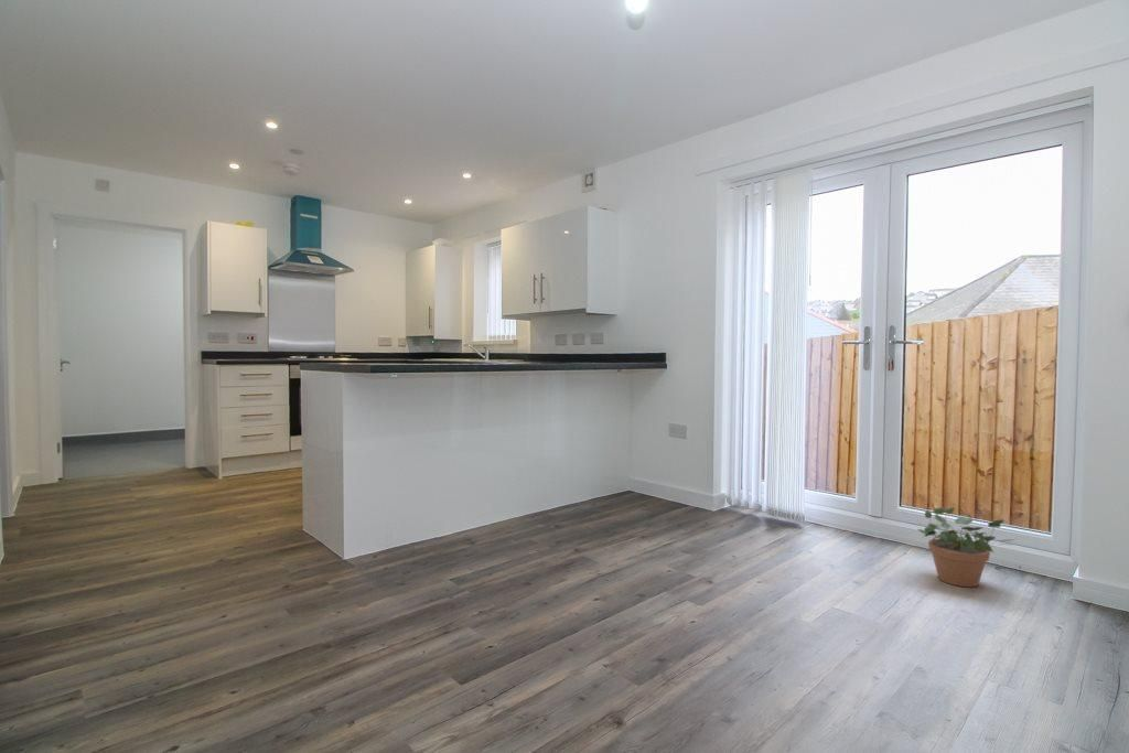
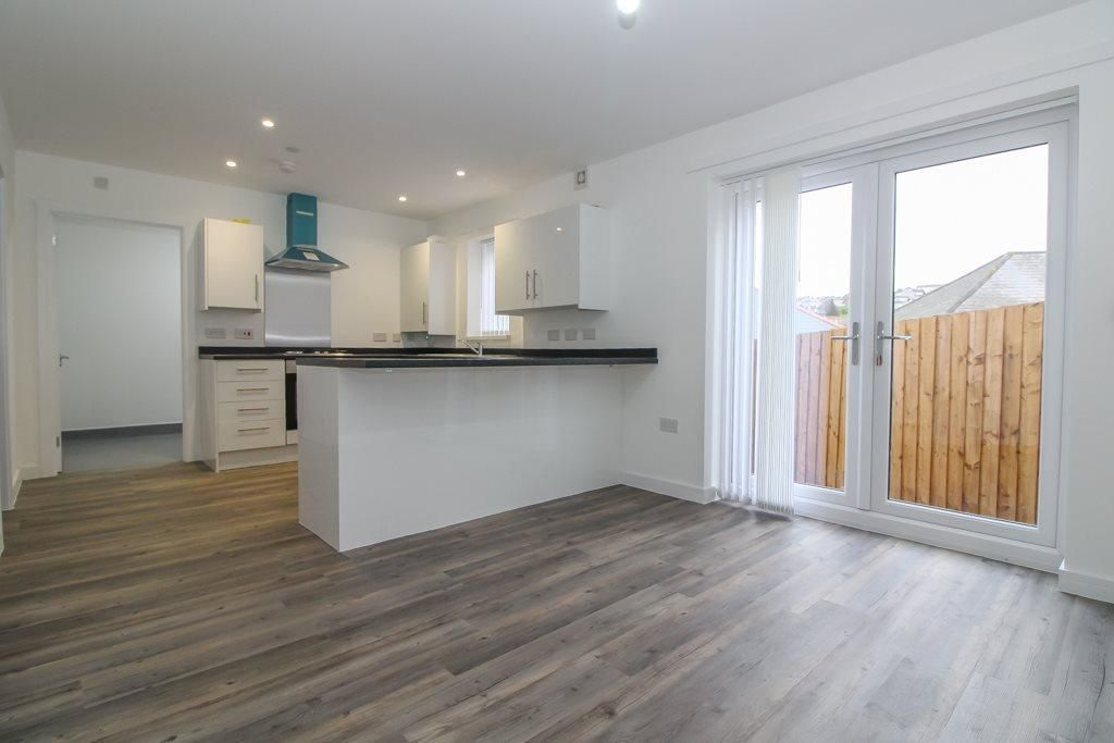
- potted plant [916,506,1018,589]
